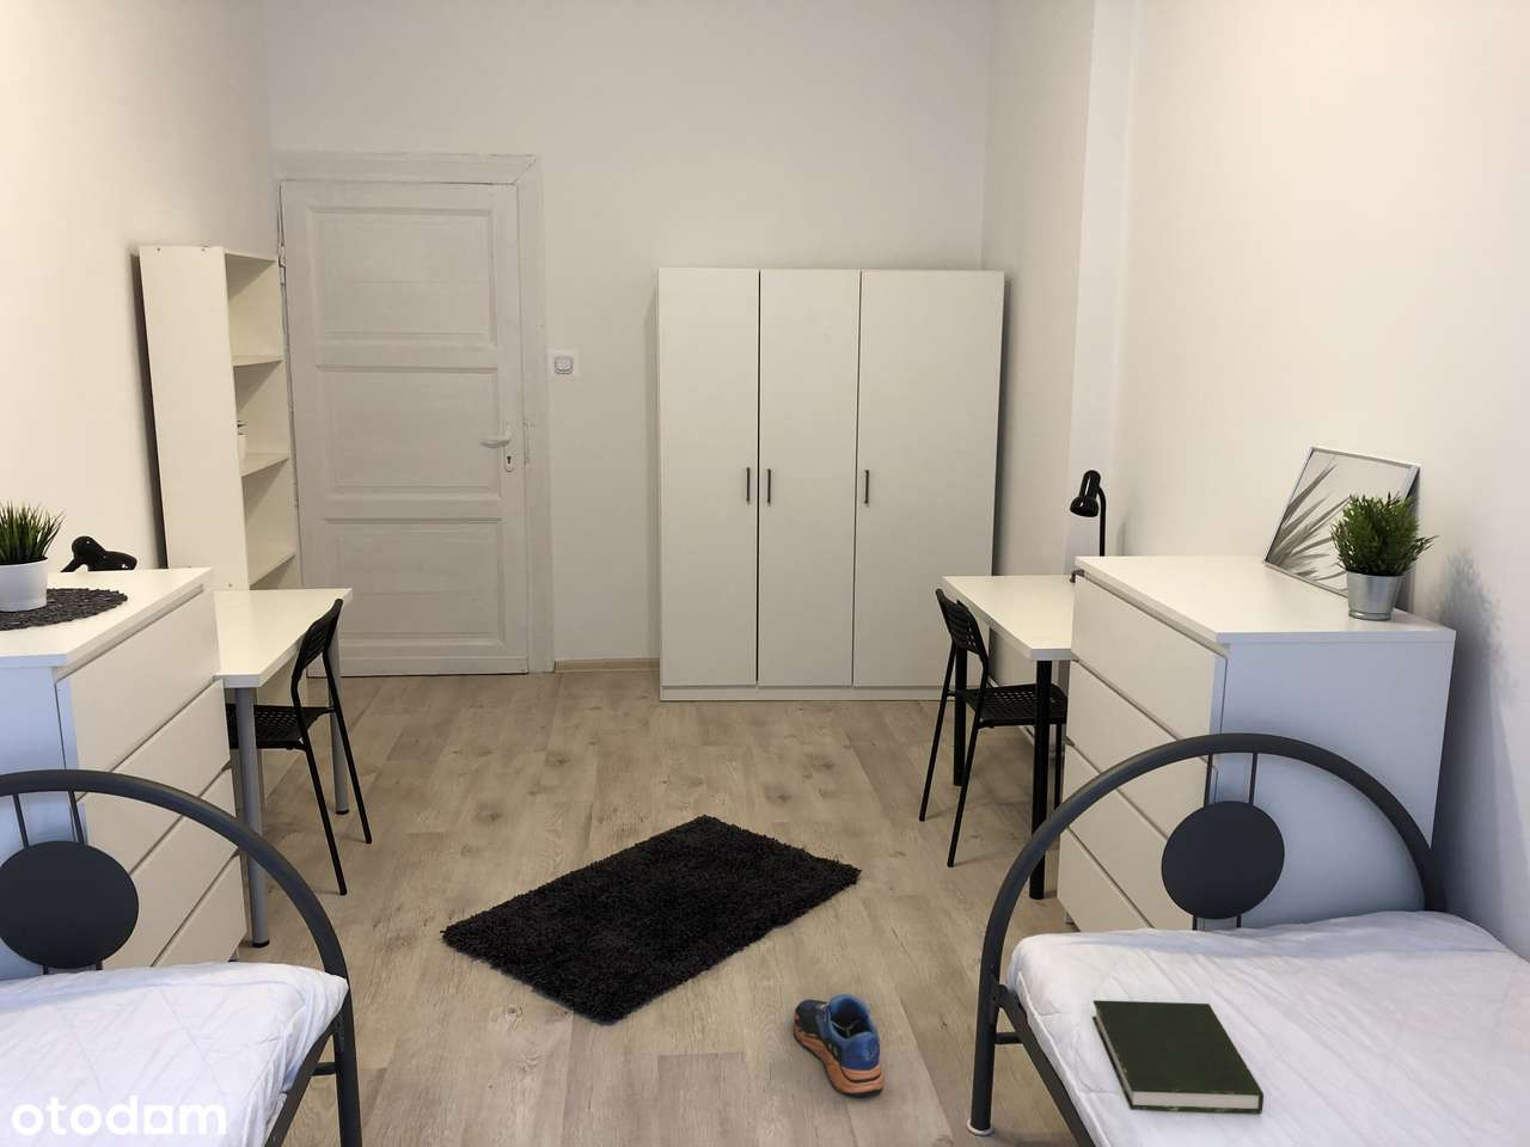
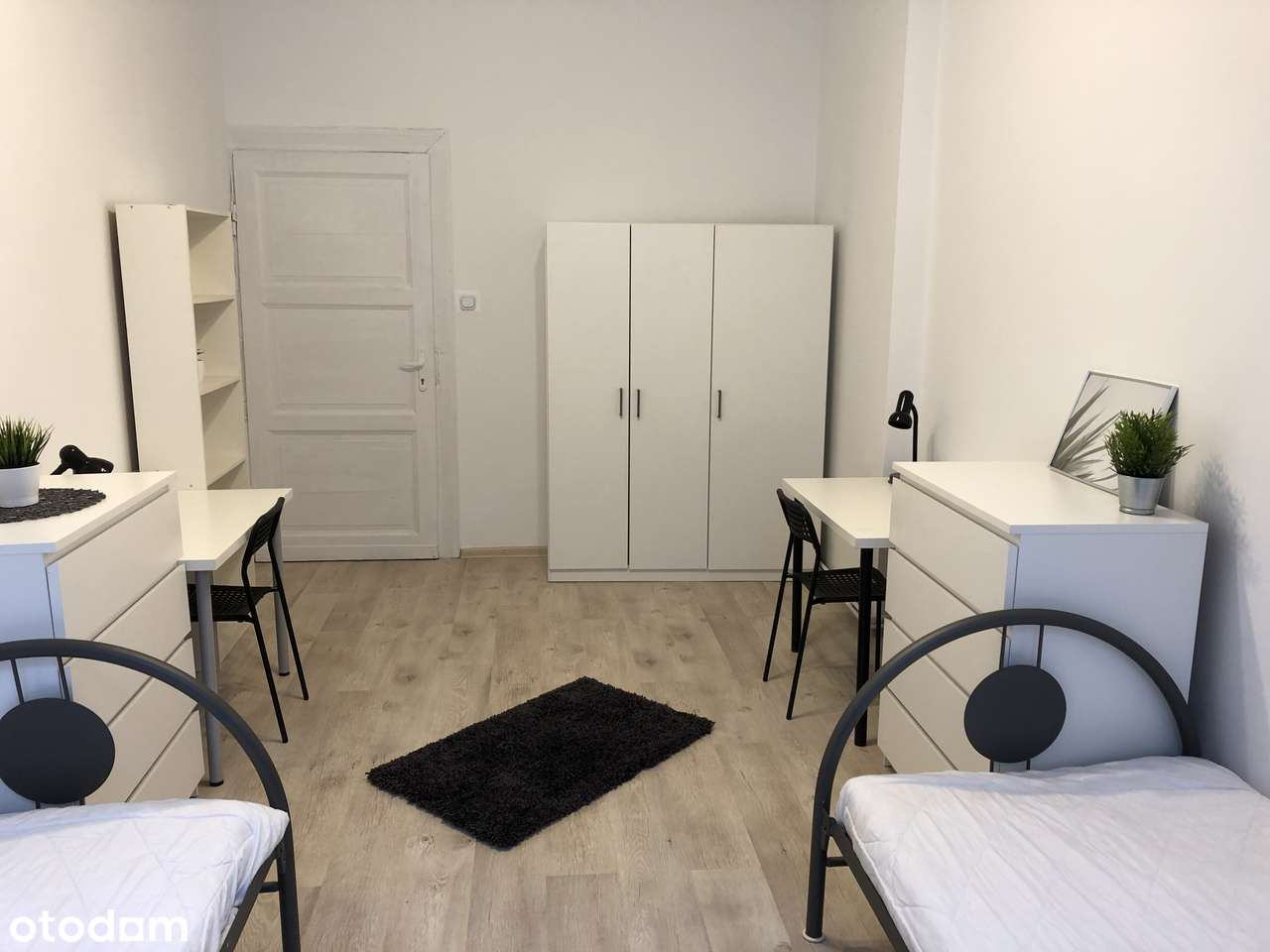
- shoe [793,993,884,1098]
- book [1091,999,1265,1114]
